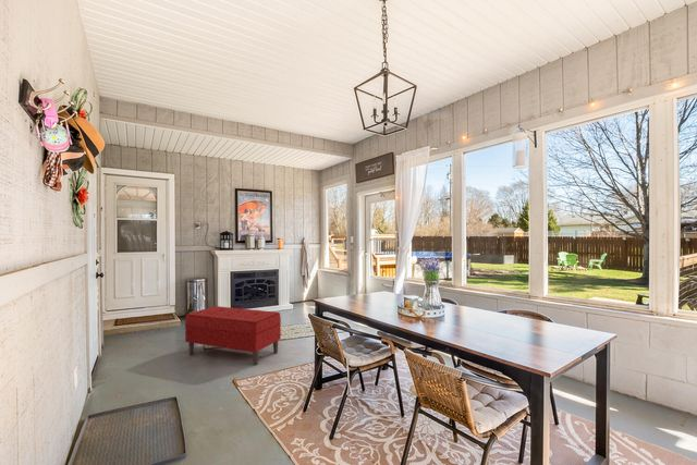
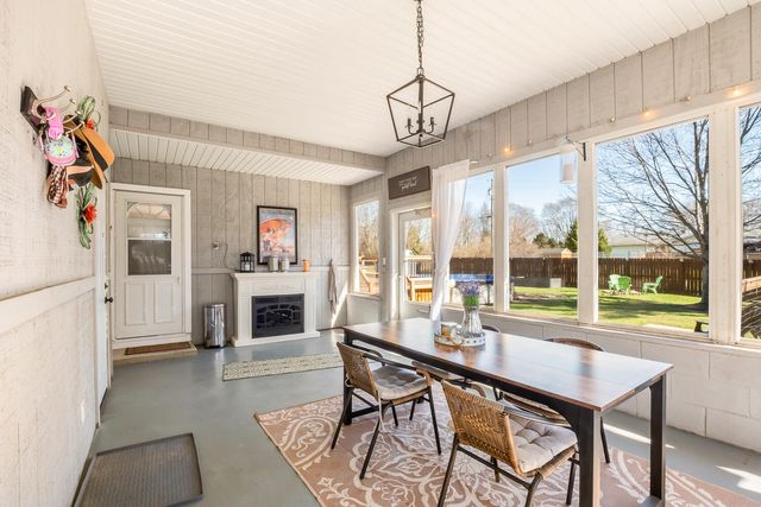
- bench [184,305,282,367]
